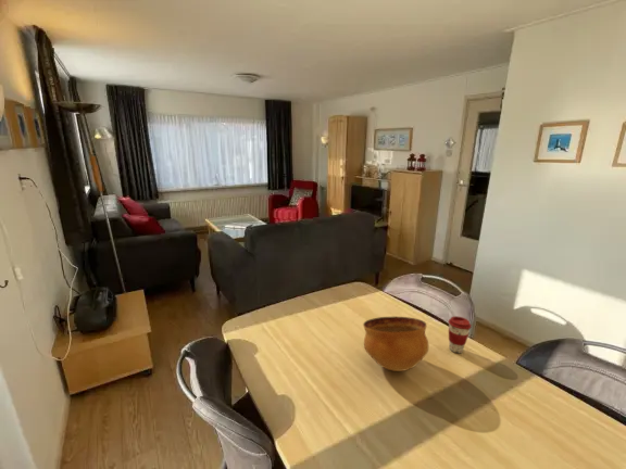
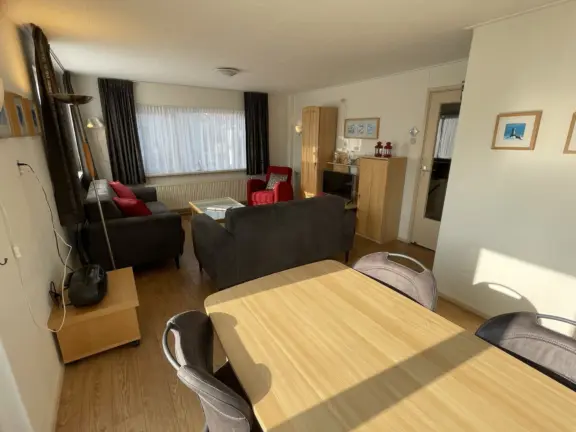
- bowl [362,316,429,372]
- coffee cup [448,315,473,354]
